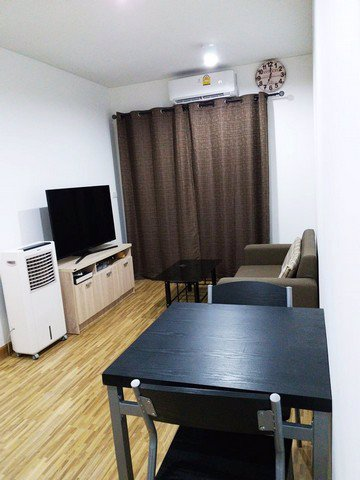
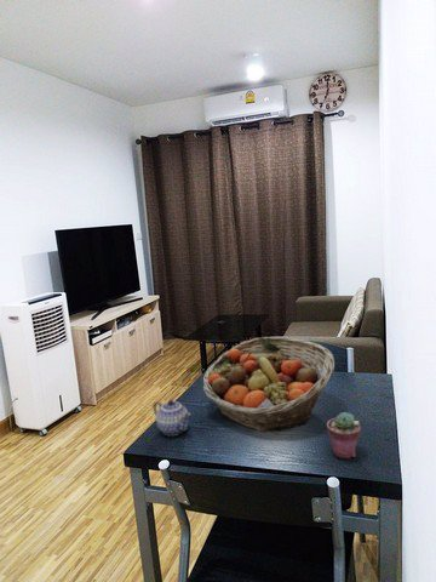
+ fruit basket [202,336,335,433]
+ potted succulent [326,411,362,460]
+ teapot [153,399,191,436]
